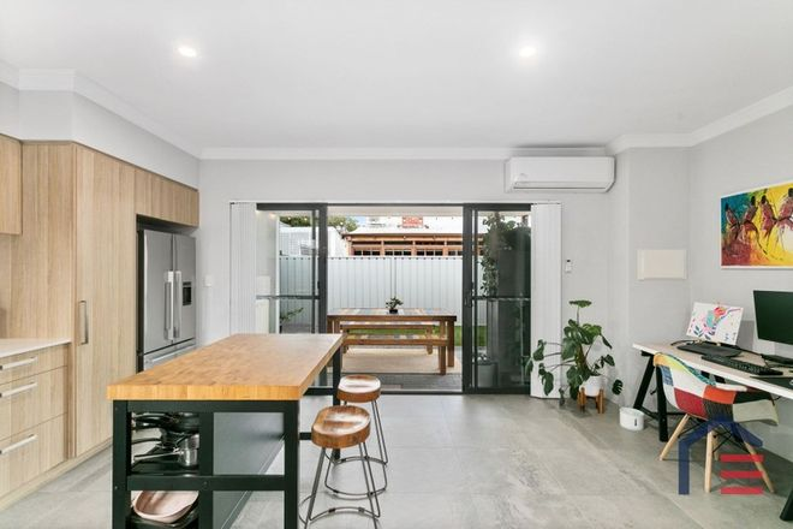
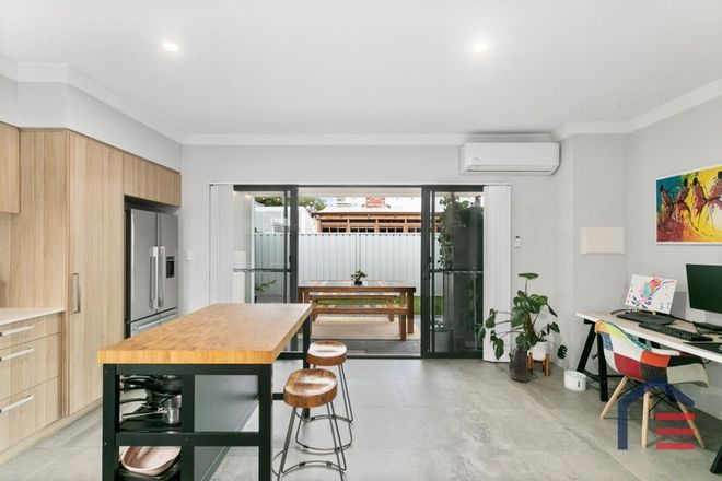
+ watering can [509,344,531,383]
